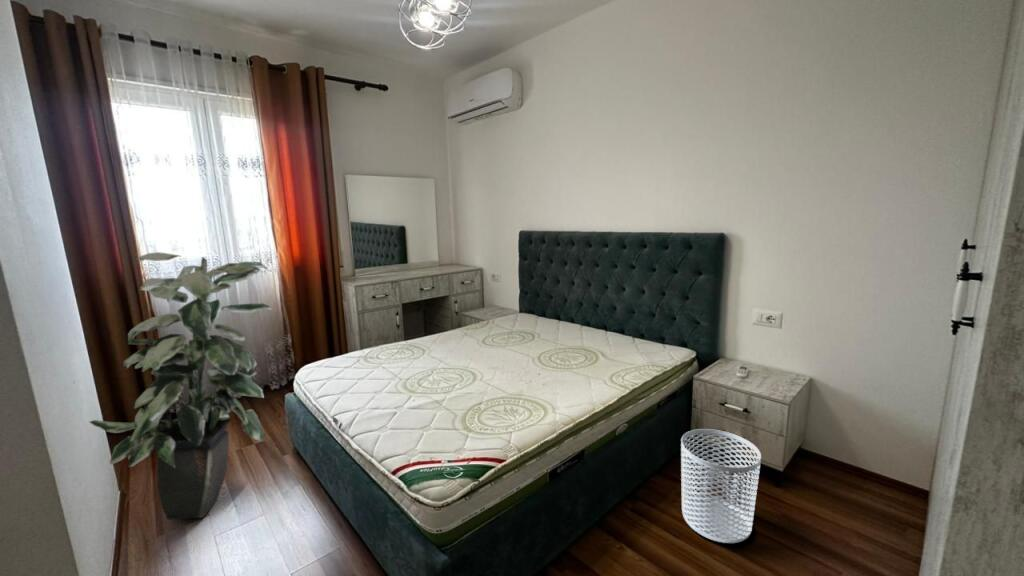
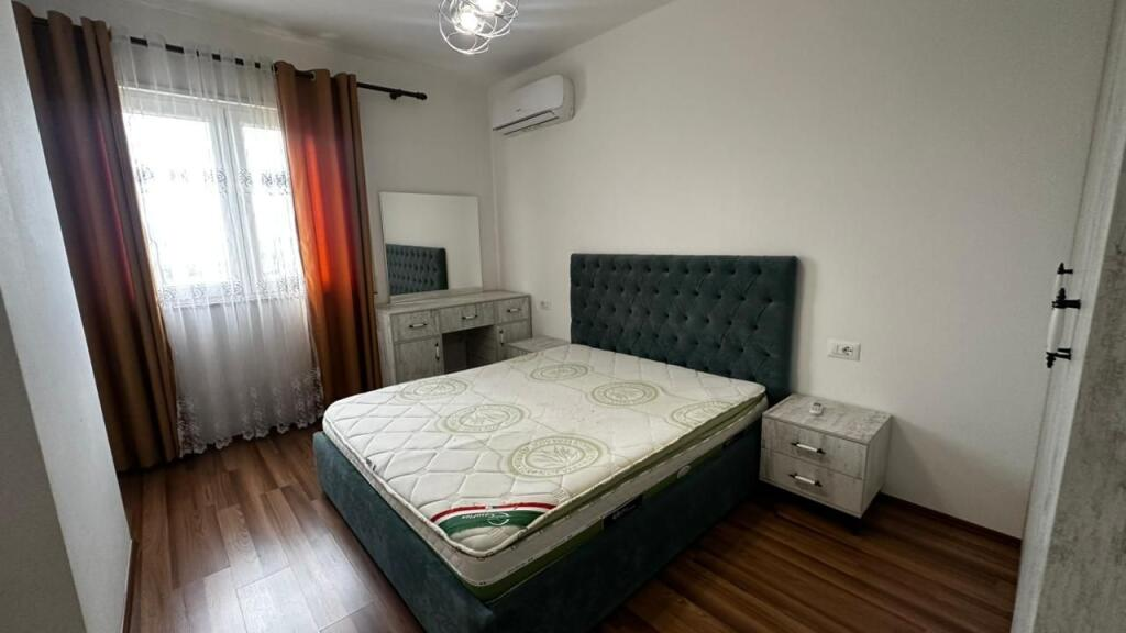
- waste bin [680,428,762,544]
- indoor plant [89,251,273,521]
